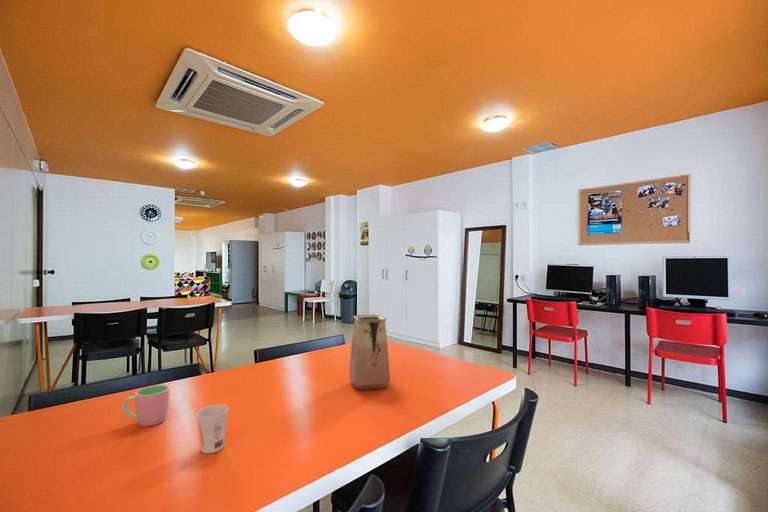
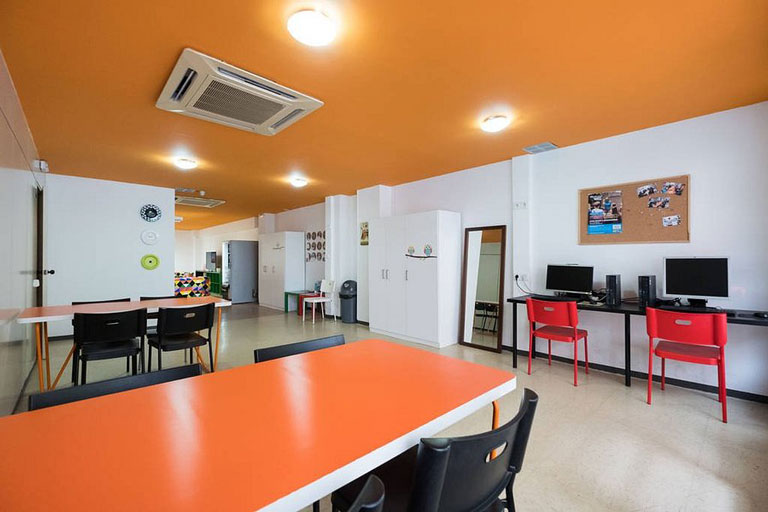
- cup [122,384,170,427]
- vase [348,313,391,391]
- cup [195,403,230,454]
